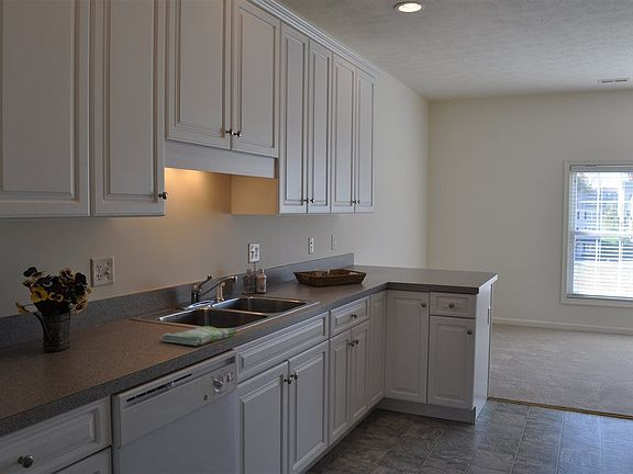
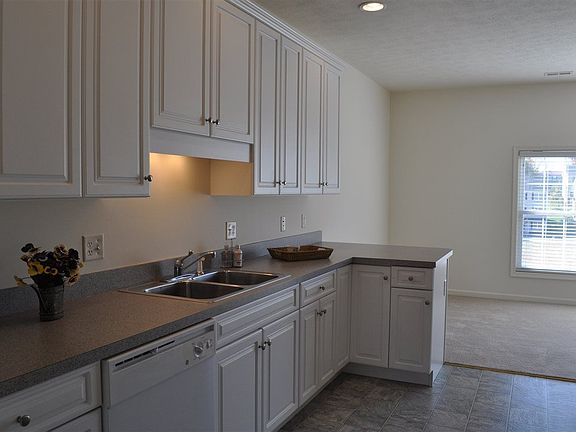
- dish towel [160,325,236,347]
